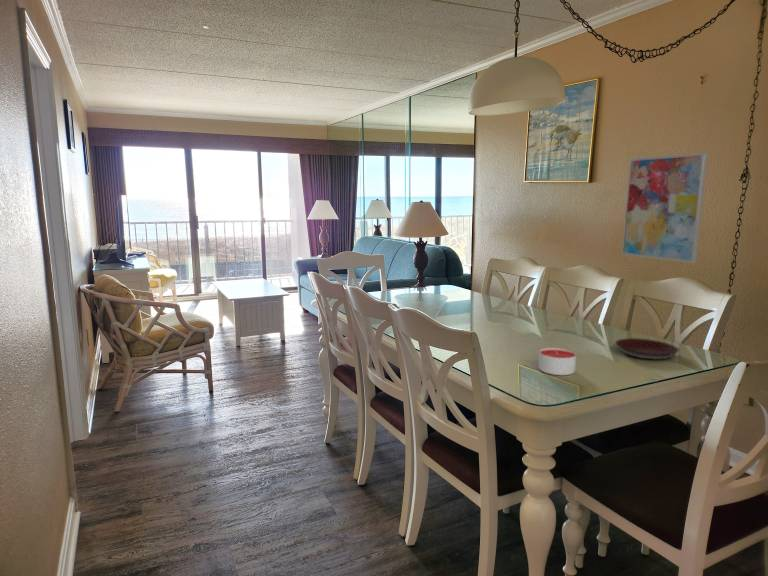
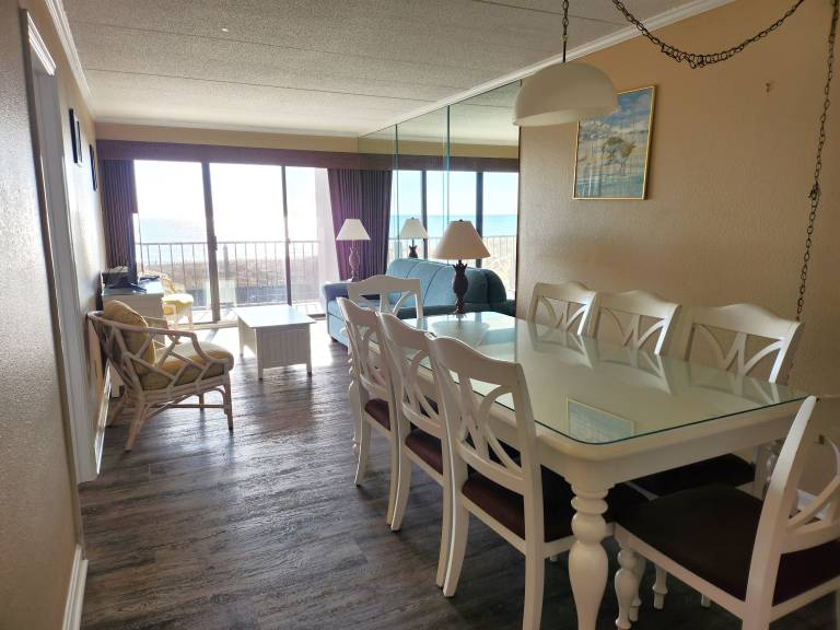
- candle [538,347,577,376]
- plate [614,337,680,361]
- wall art [621,152,709,264]
